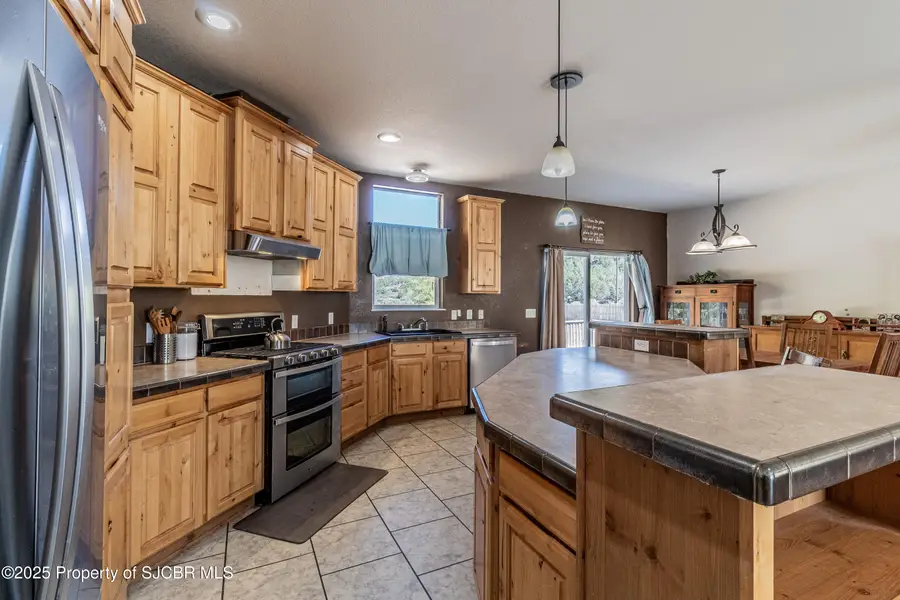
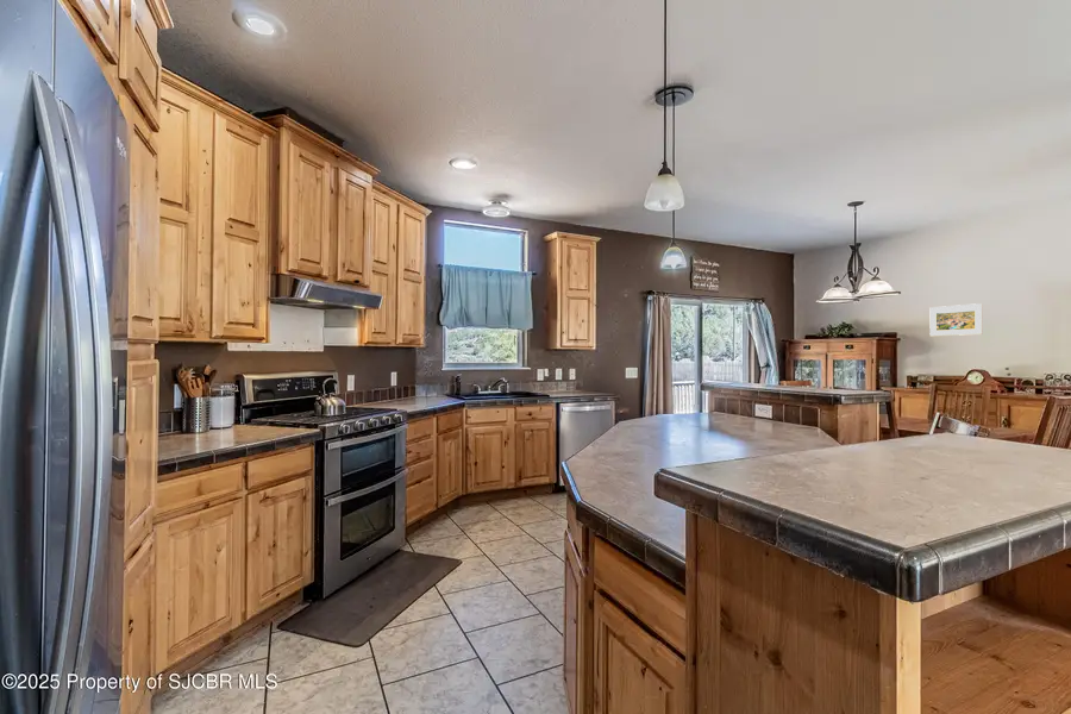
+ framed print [928,302,984,337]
